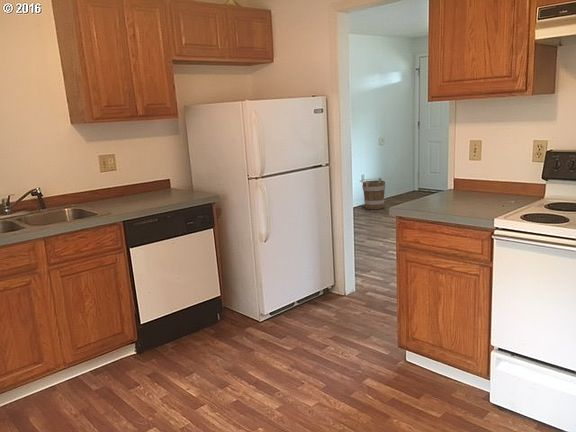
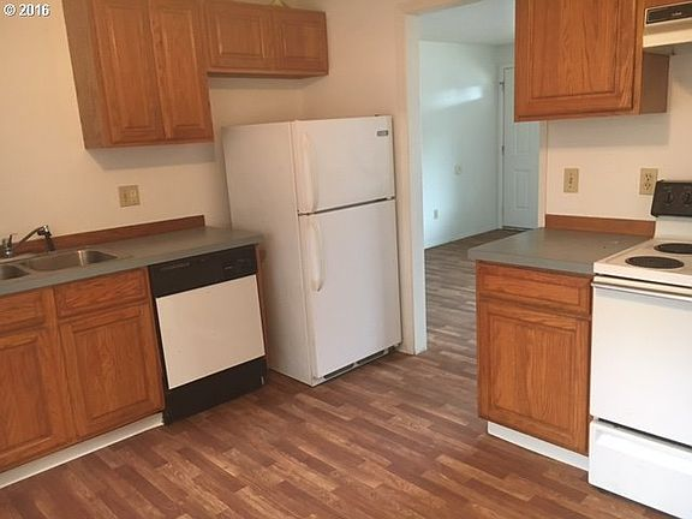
- bucket [359,177,386,210]
